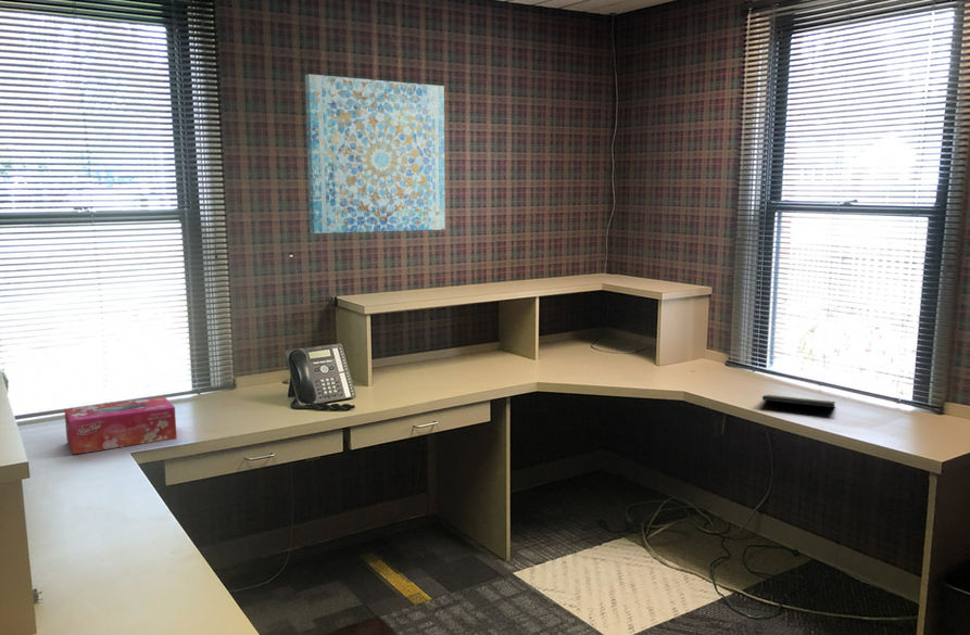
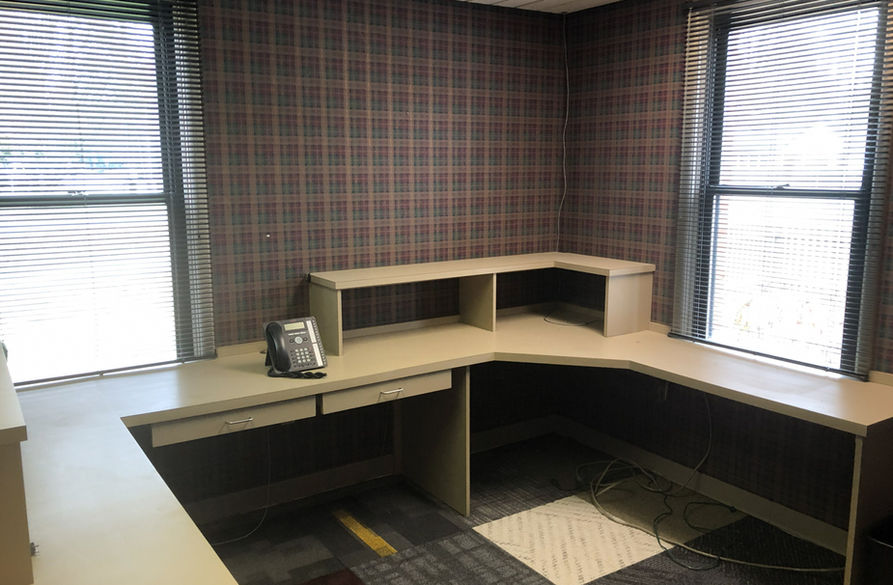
- wall art [304,73,446,234]
- notepad [761,394,836,417]
- tissue box [63,396,178,456]
